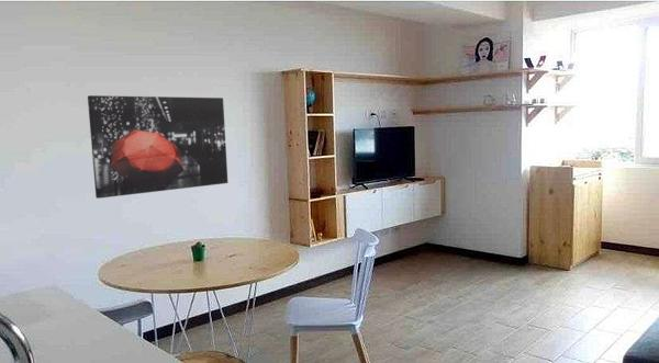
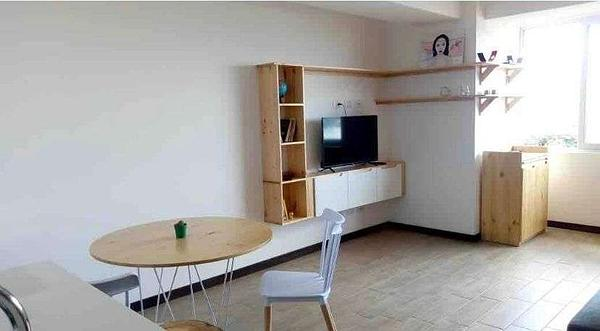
- wall art [87,94,230,200]
